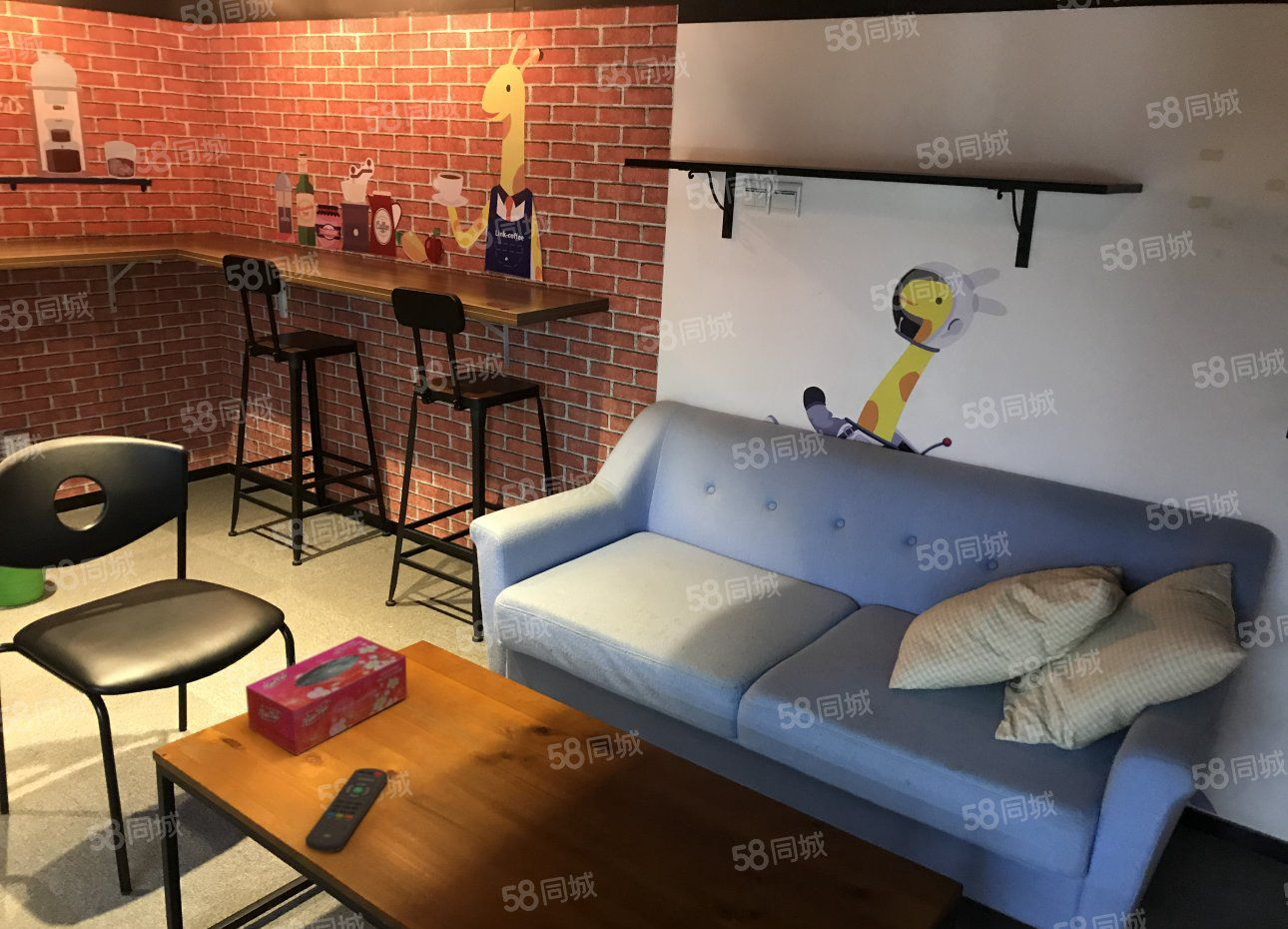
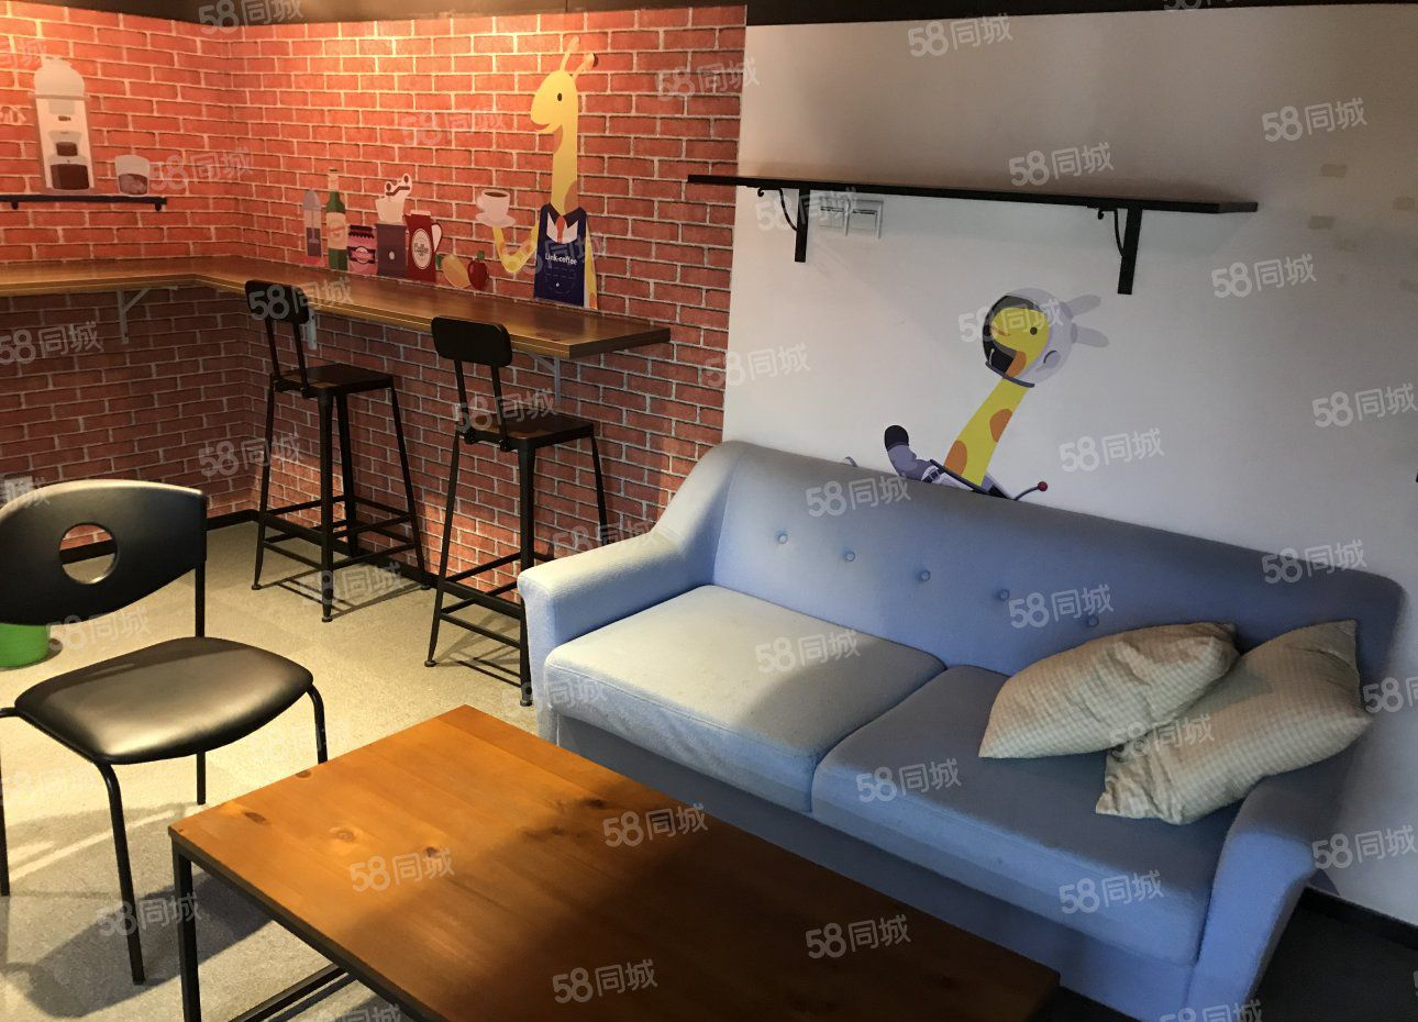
- remote control [305,767,388,853]
- tissue box [245,634,408,756]
